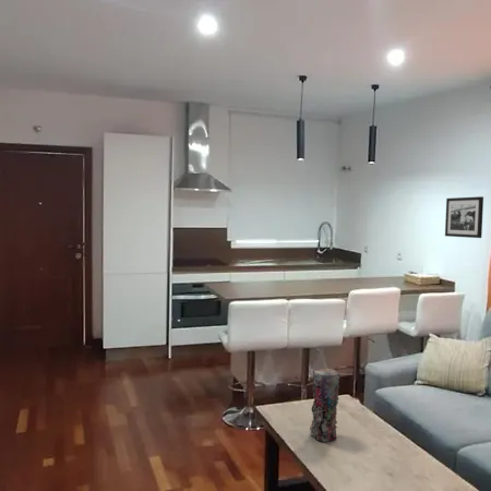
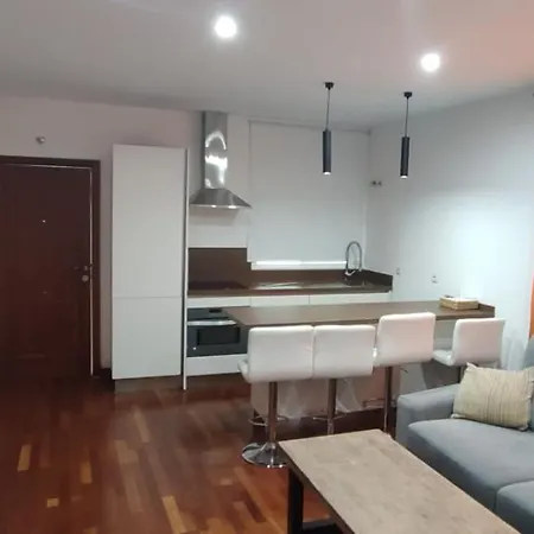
- picture frame [444,195,484,239]
- vase [309,368,342,443]
